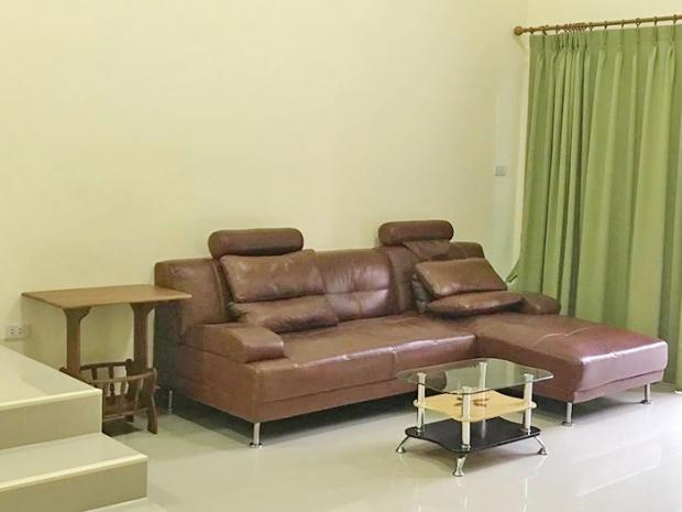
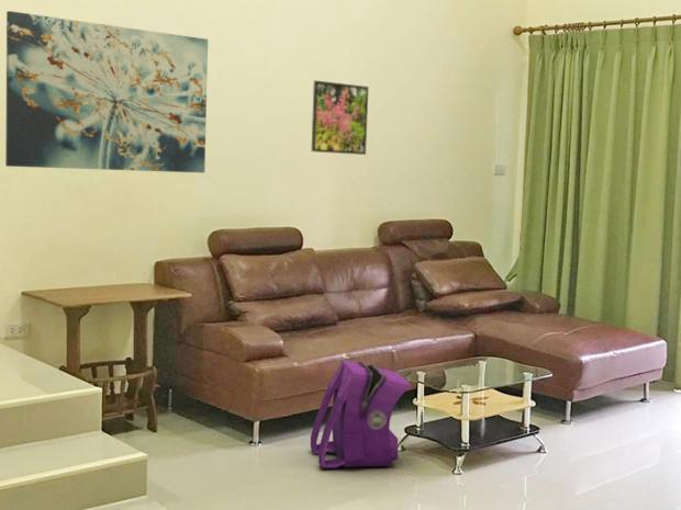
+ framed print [311,79,369,156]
+ wall art [4,10,209,174]
+ backpack [310,360,411,469]
